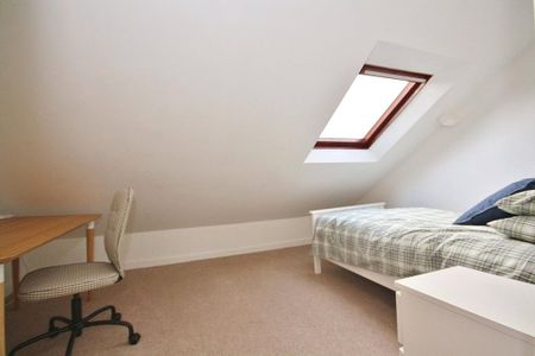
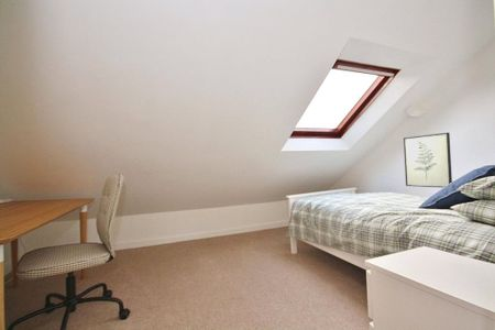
+ wall art [403,132,453,188]
